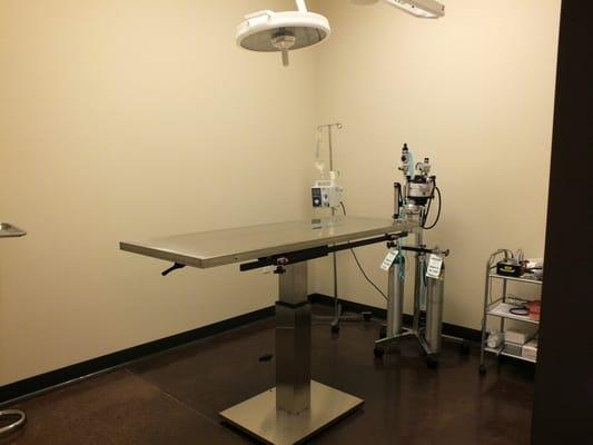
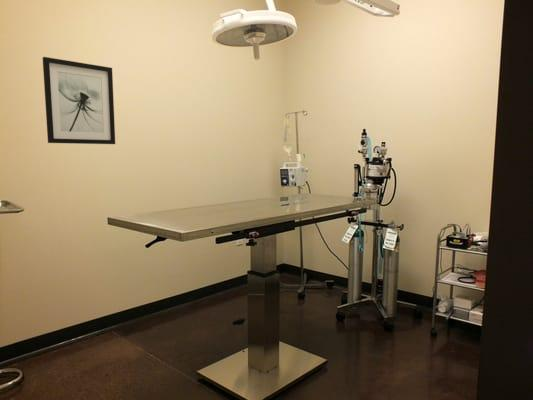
+ wall art [42,56,116,145]
